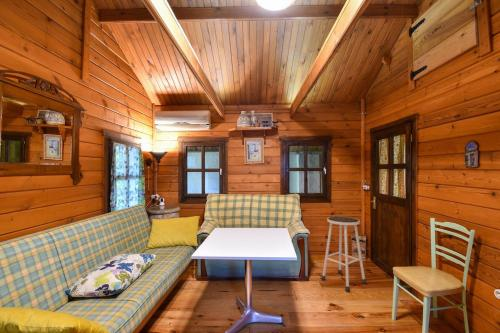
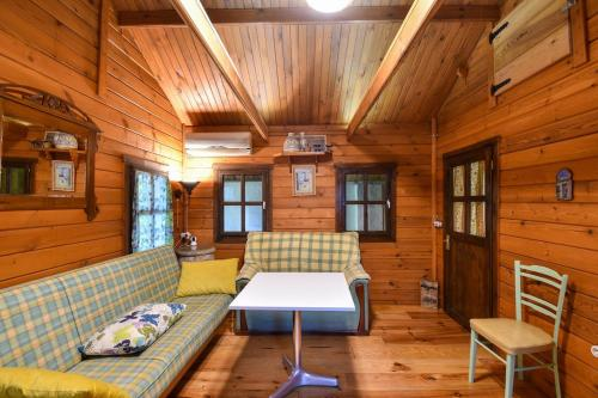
- stool [320,216,367,292]
